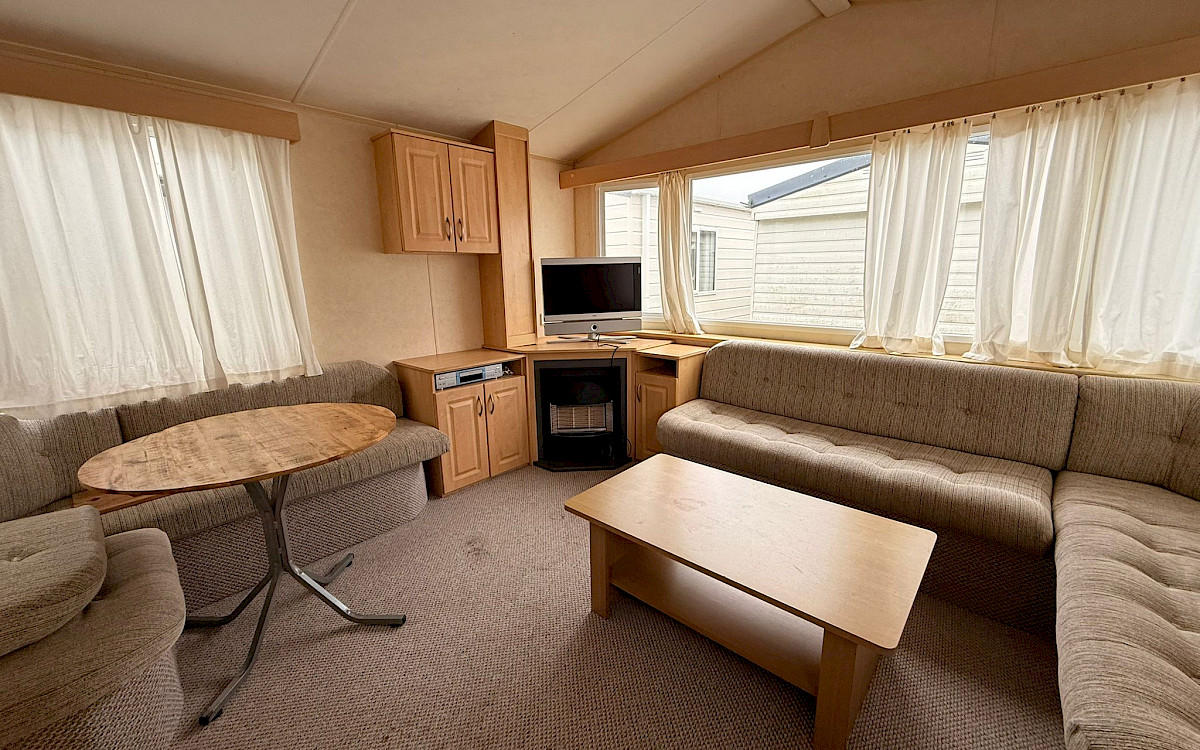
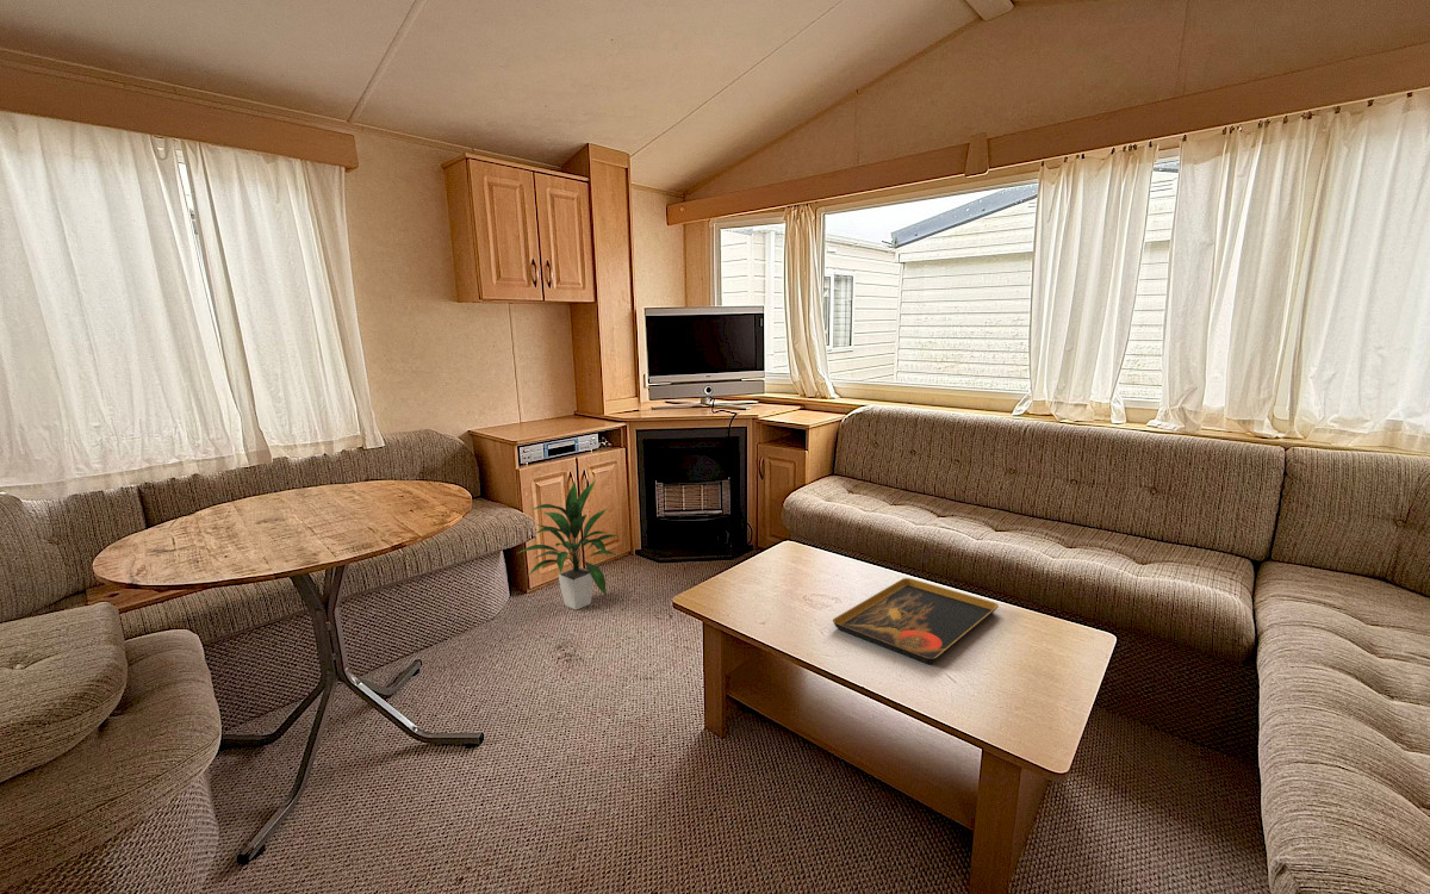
+ decorative tray [832,577,1000,665]
+ indoor plant [517,479,618,610]
